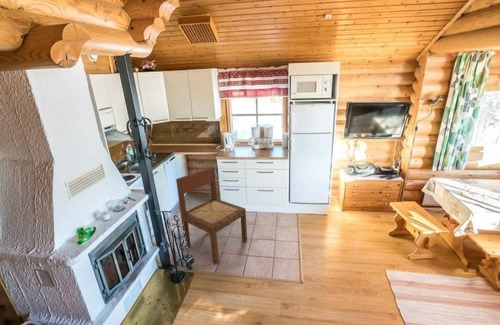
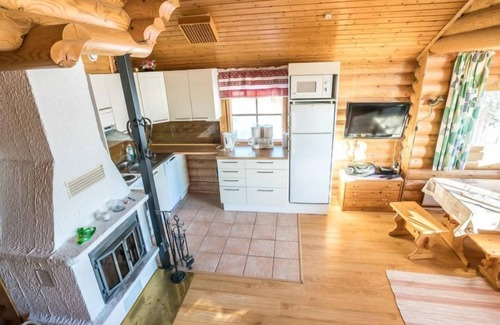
- dining chair [175,166,248,265]
